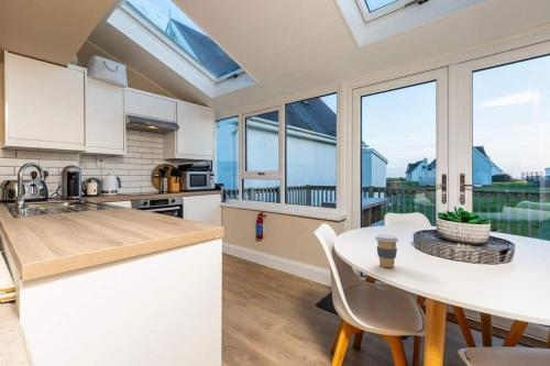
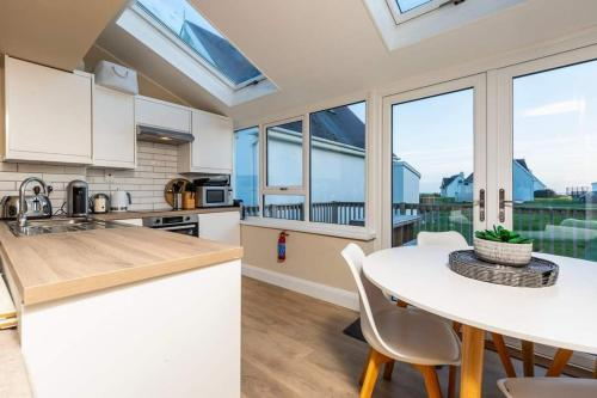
- coffee cup [374,234,399,268]
